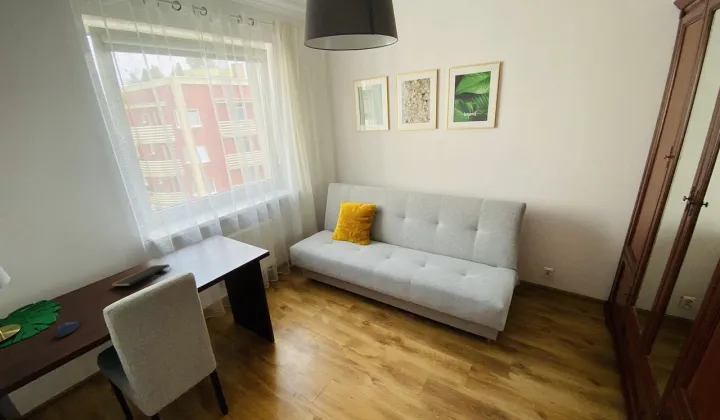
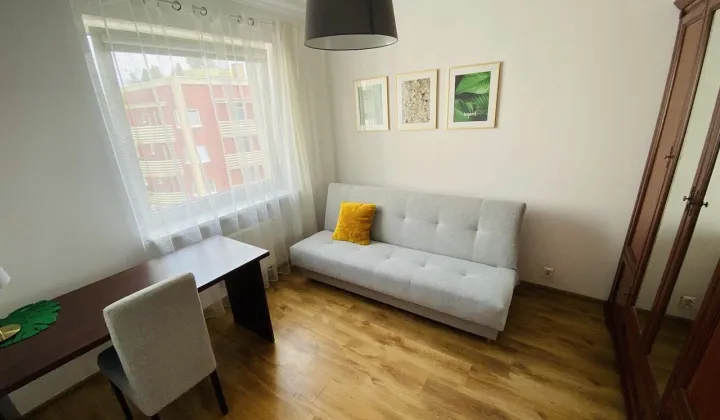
- computer mouse [54,320,80,339]
- notepad [111,263,172,288]
